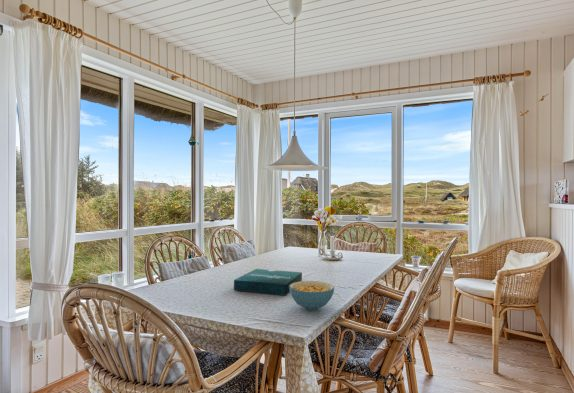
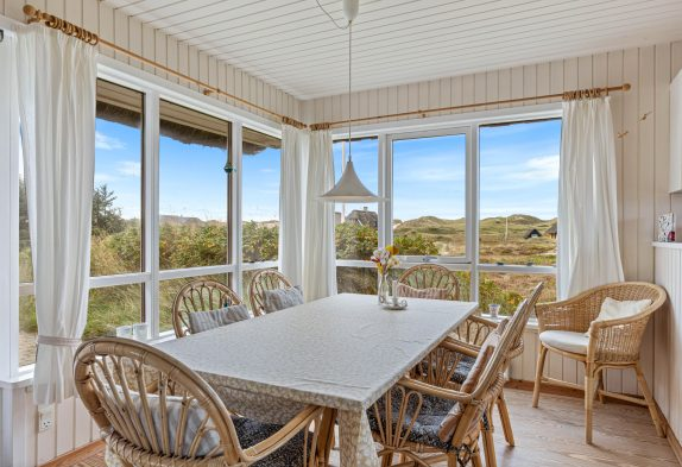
- cereal bowl [289,280,335,311]
- pizza box [233,268,303,296]
